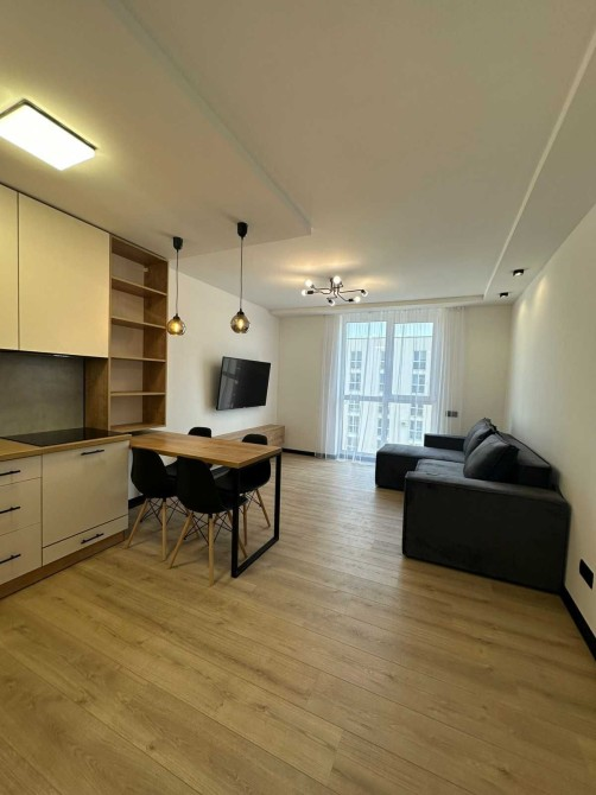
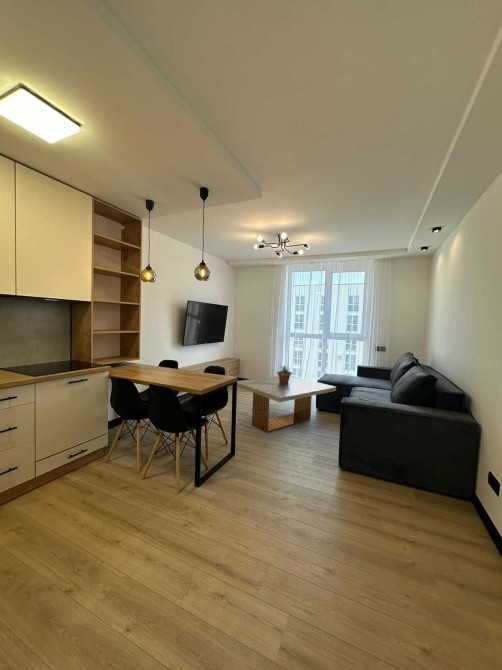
+ potted plant [275,364,293,383]
+ coffee table [236,375,337,434]
